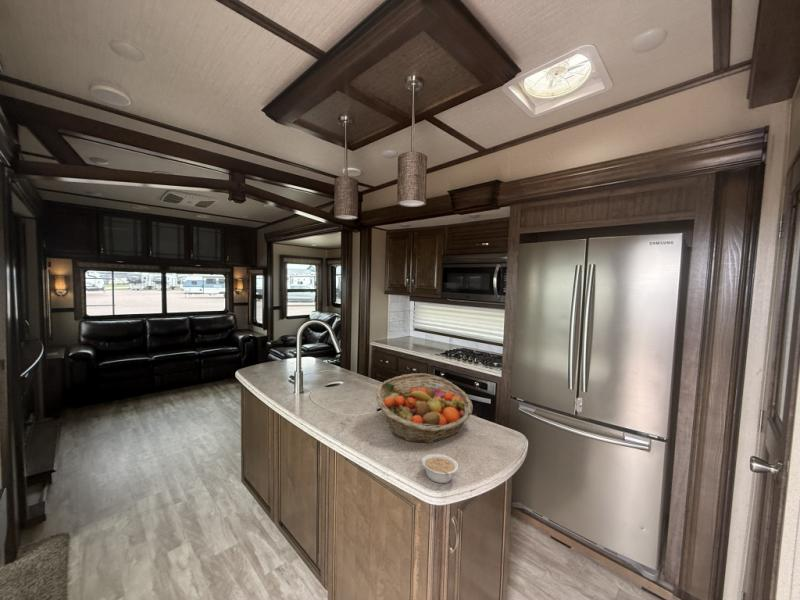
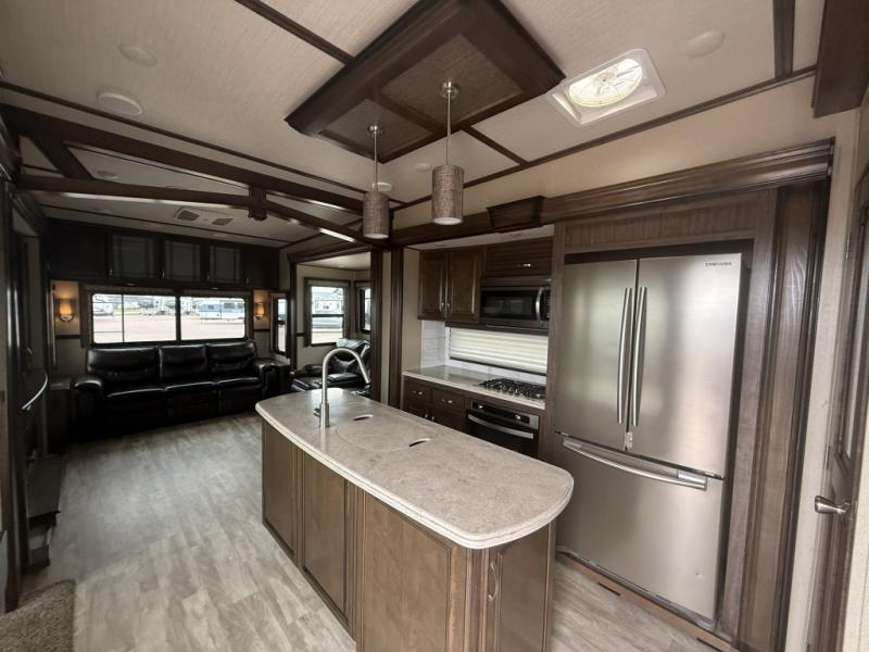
- fruit basket [374,373,474,444]
- legume [420,453,459,484]
